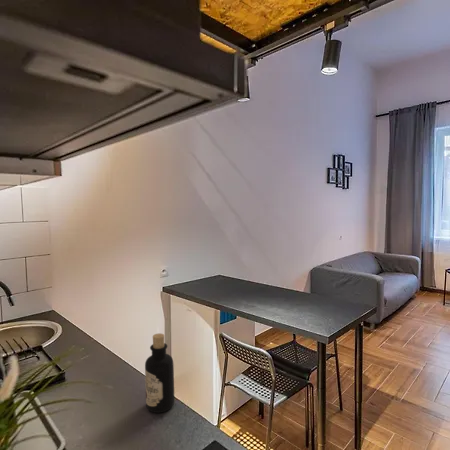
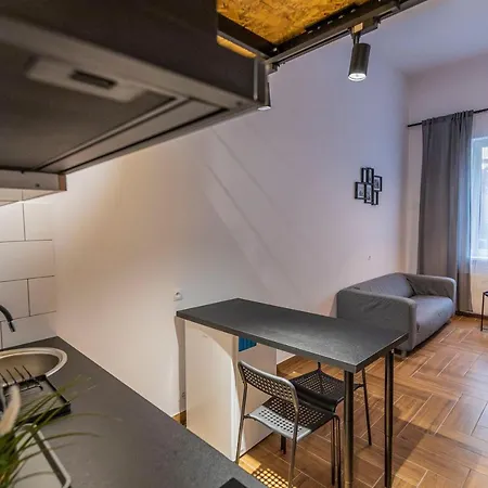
- bottle [144,332,175,414]
